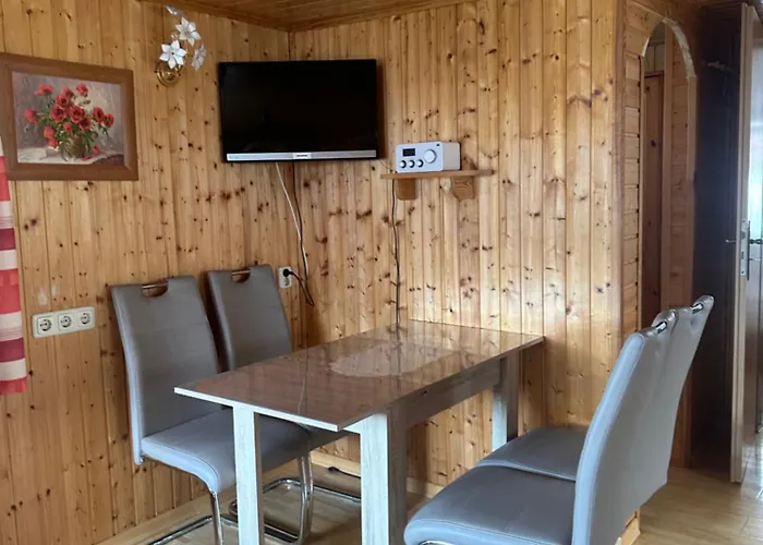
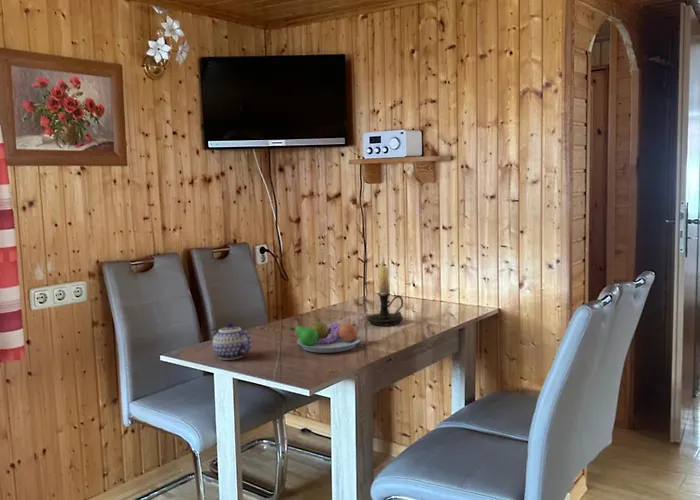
+ candle holder [366,254,404,327]
+ fruit bowl [289,317,362,354]
+ teapot [210,322,253,361]
